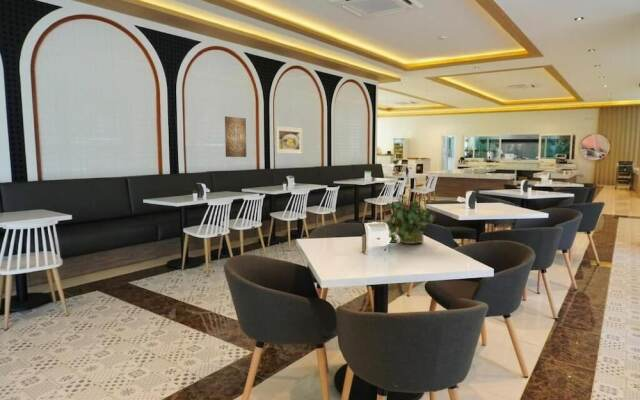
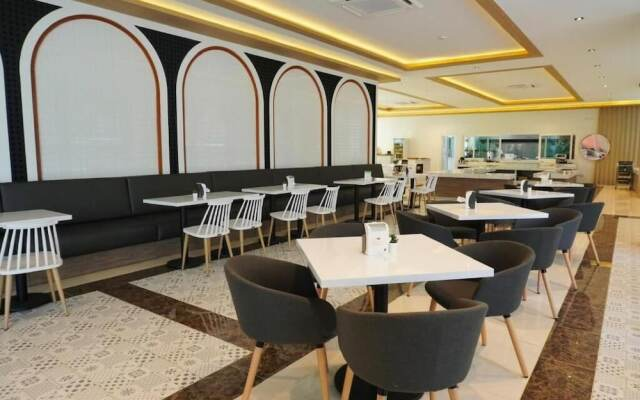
- potted plant [379,193,438,245]
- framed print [274,125,303,155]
- wall art [224,115,247,158]
